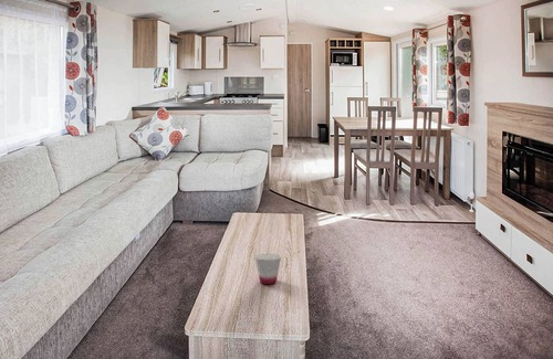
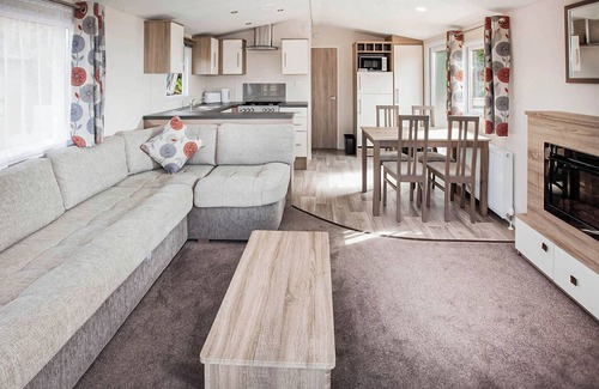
- cup [254,253,282,285]
